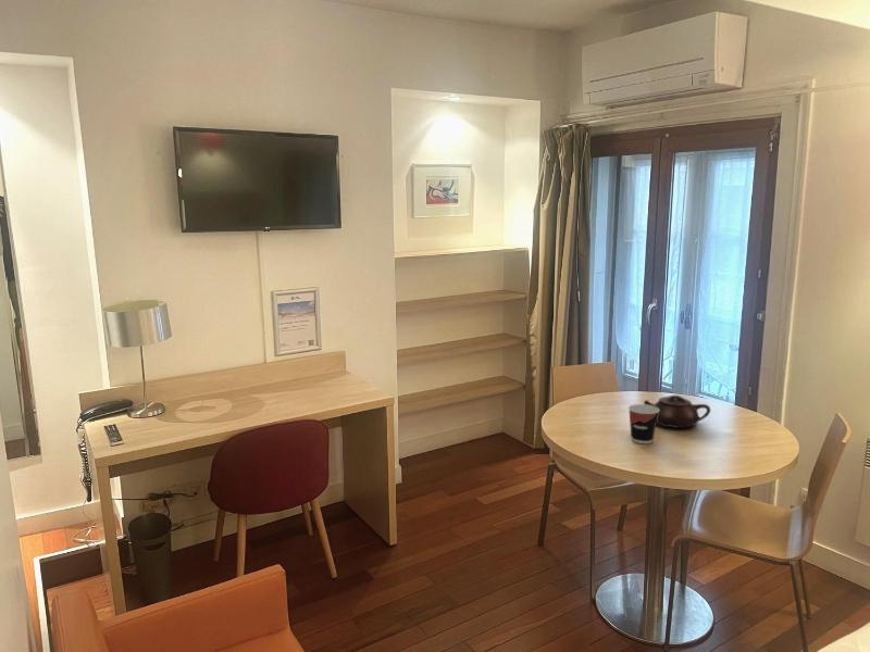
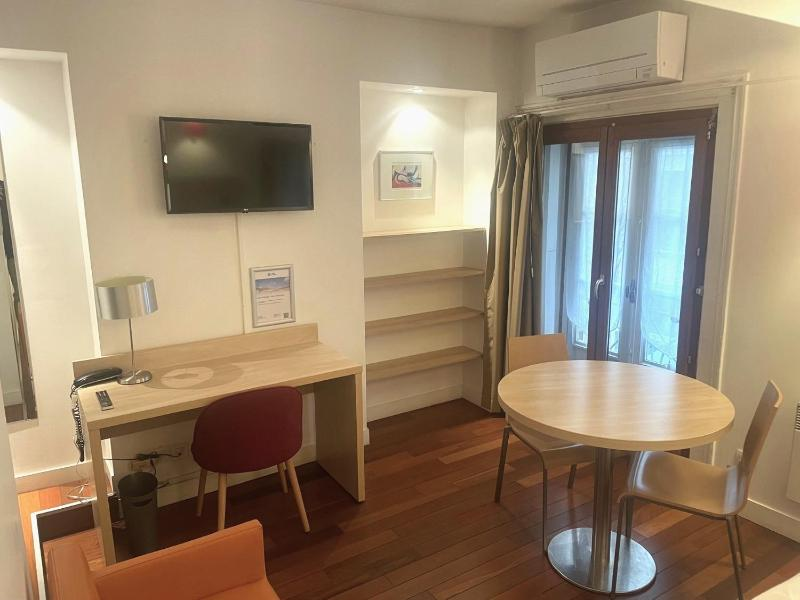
- cup [627,403,659,444]
- teapot [643,394,711,429]
